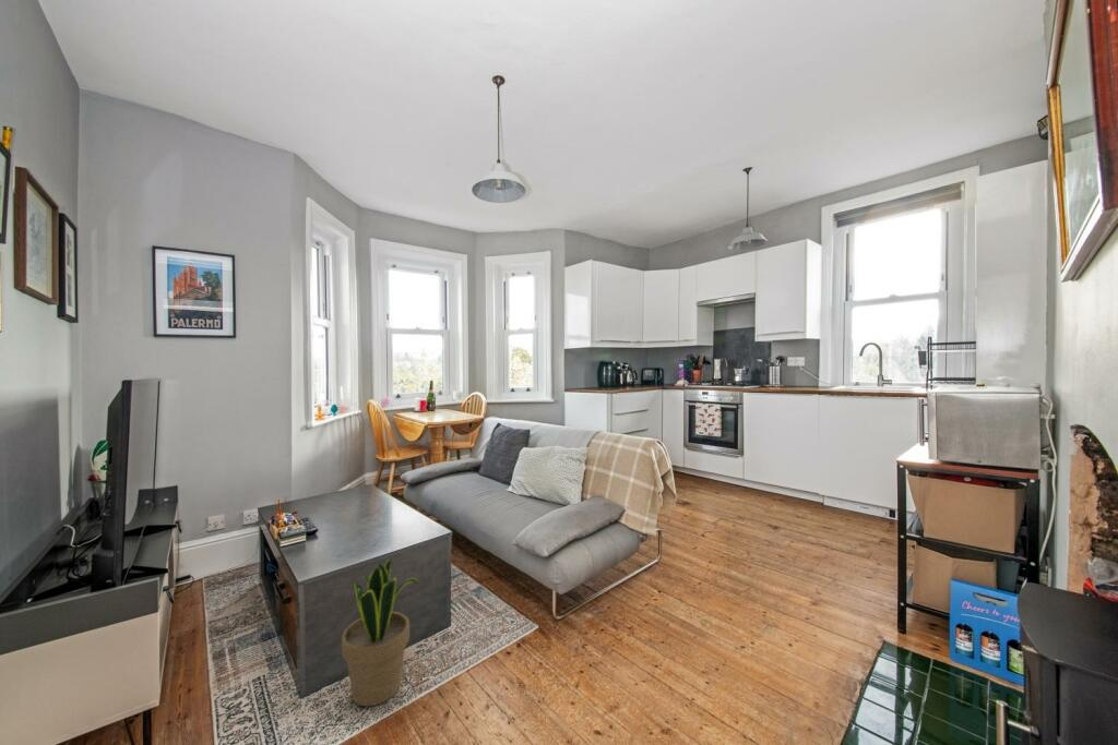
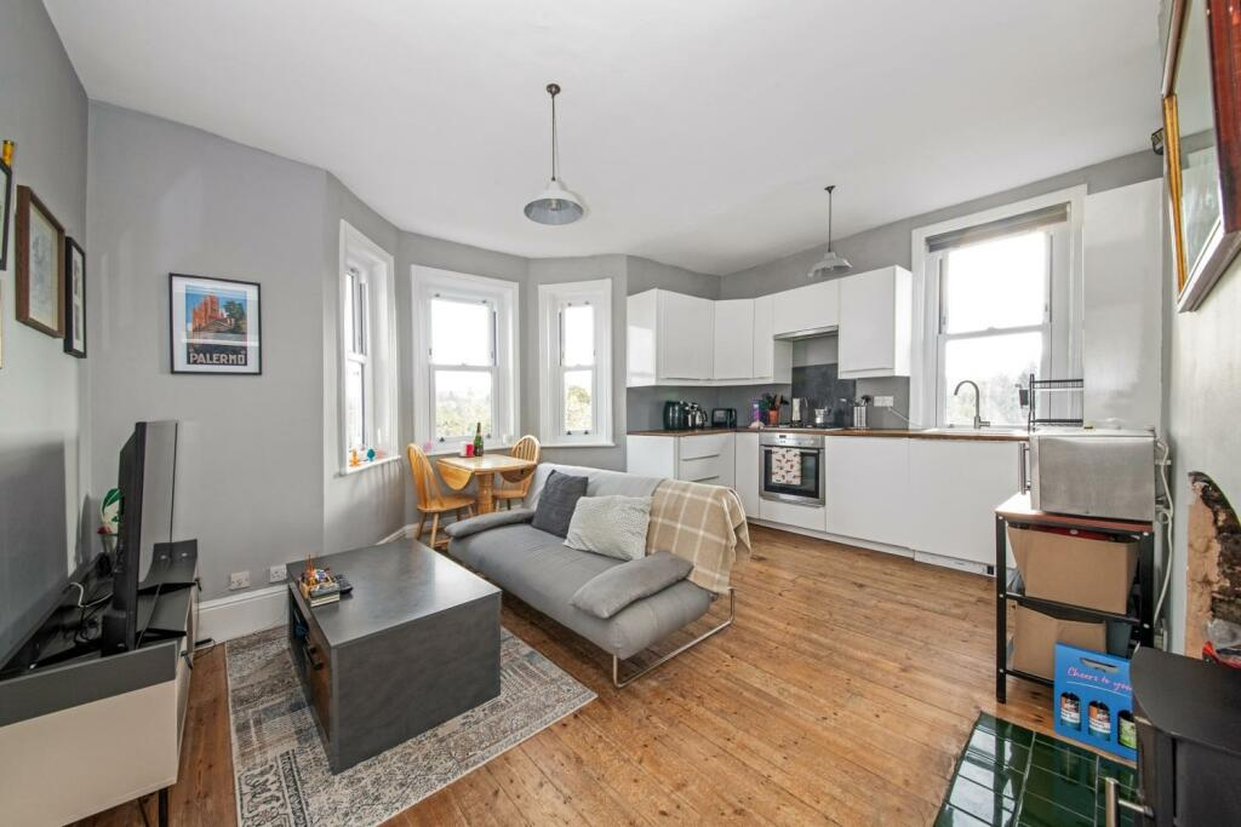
- potted plant [341,556,420,707]
